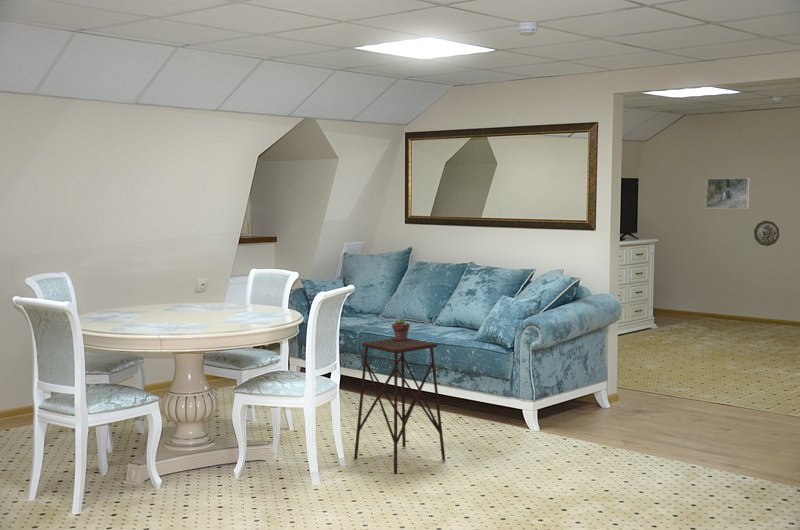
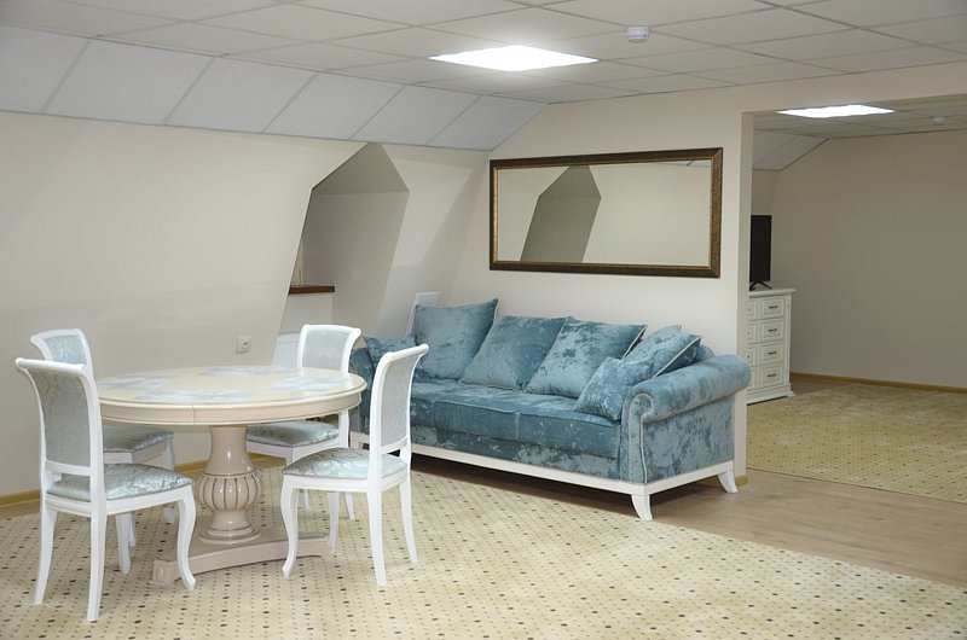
- decorative plate [753,220,780,247]
- side table [353,337,446,475]
- potted succulent [391,316,411,341]
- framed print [705,177,751,210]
